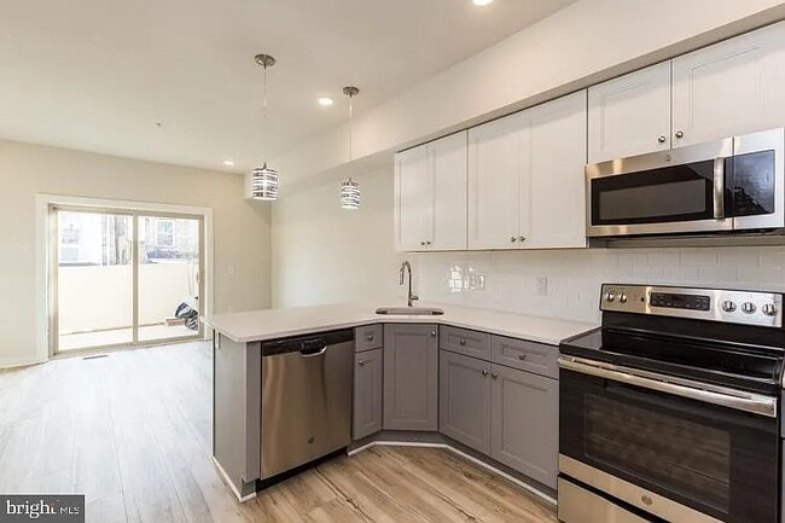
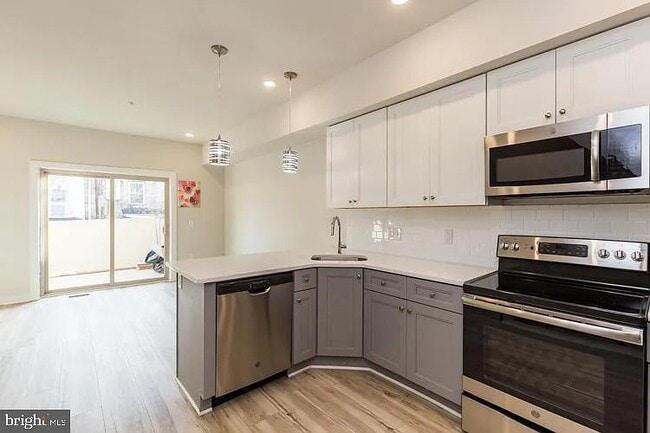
+ wall art [177,179,201,209]
